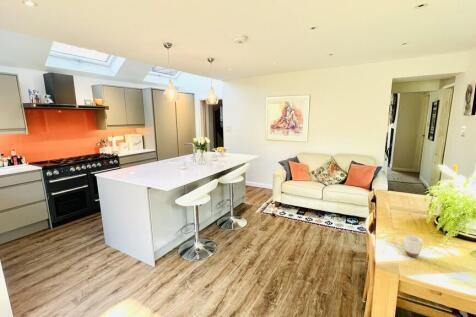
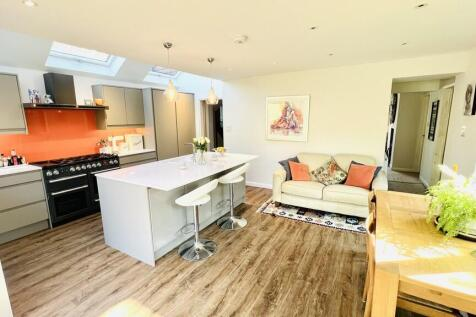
- mug [395,234,424,258]
